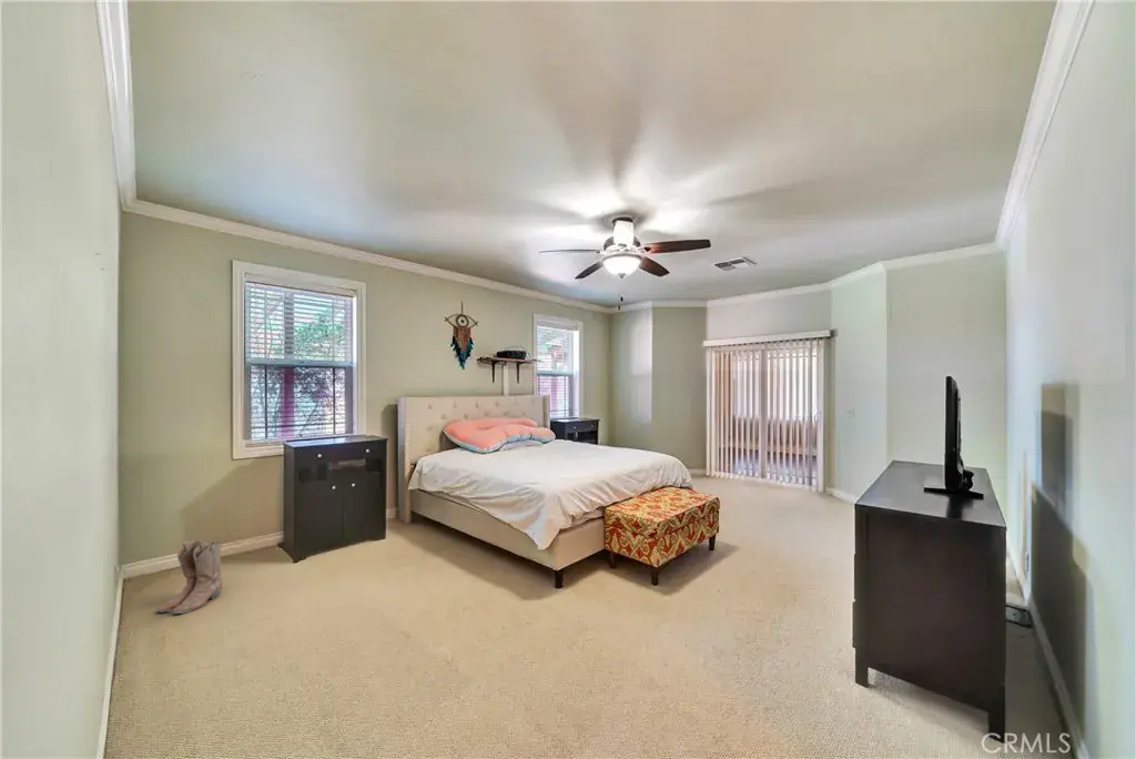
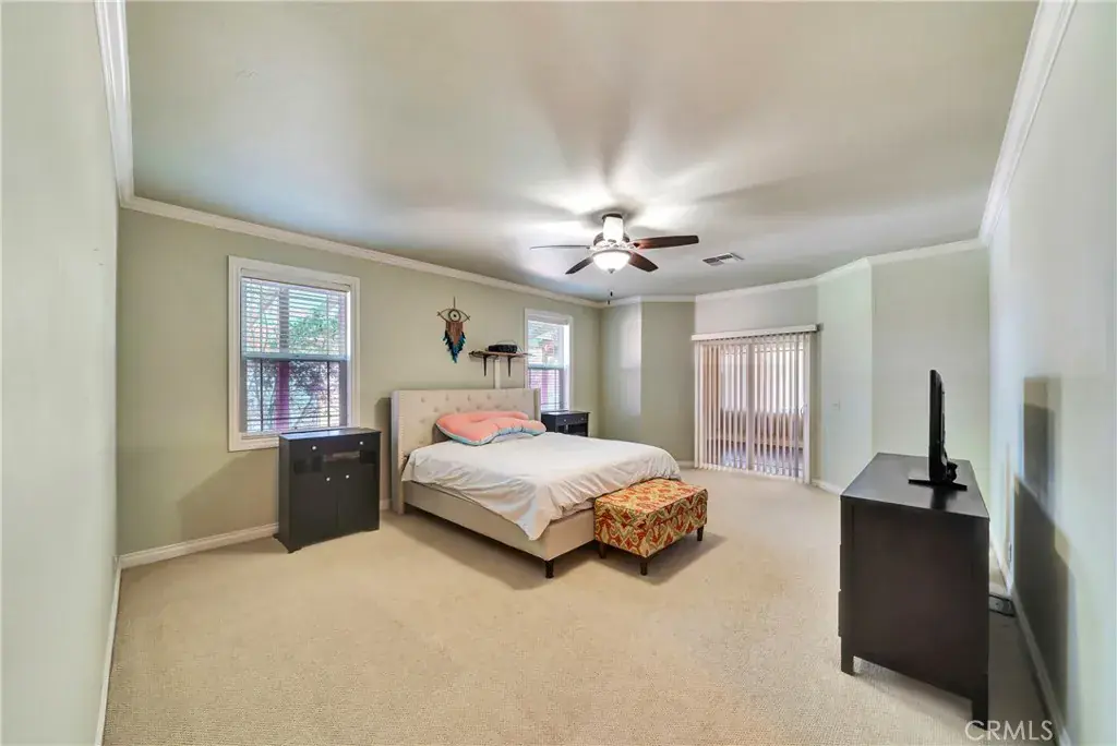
- boots [155,540,224,615]
